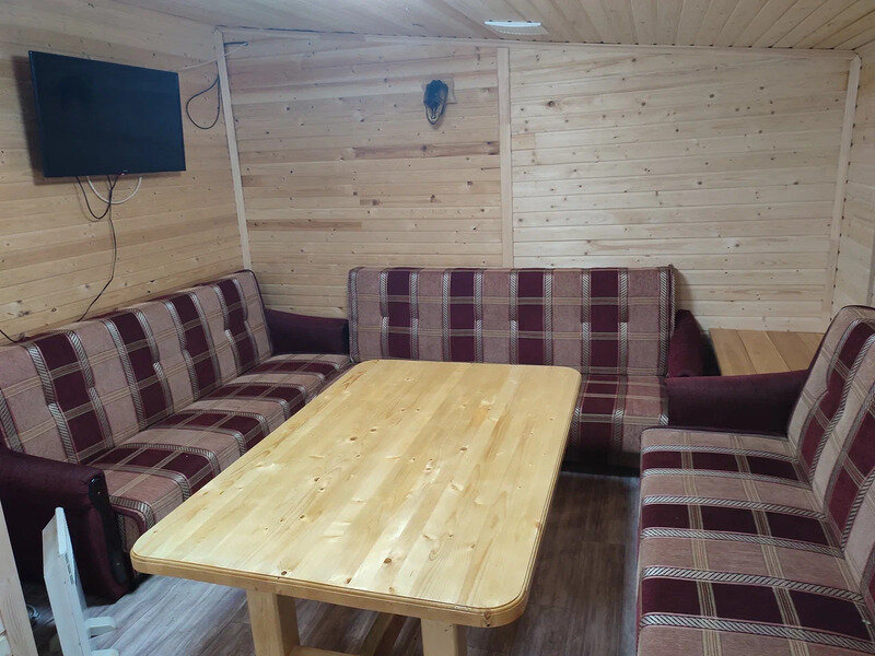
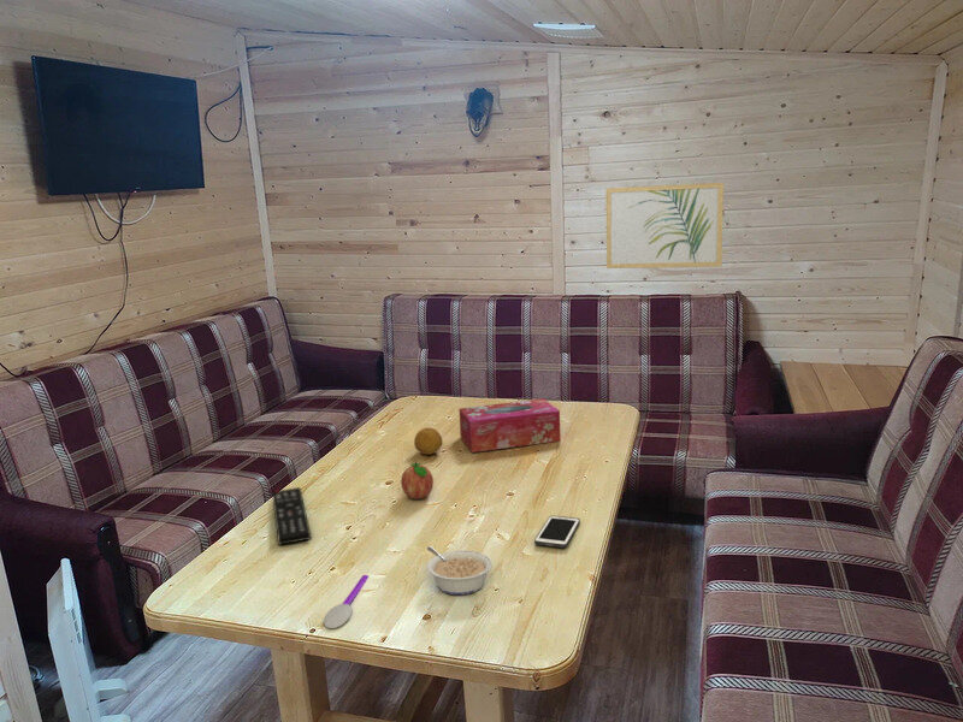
+ wall art [604,182,725,270]
+ fruit [413,426,443,456]
+ tissue box [457,397,562,454]
+ spoon [323,574,370,629]
+ cell phone [533,515,581,549]
+ fruit [400,461,435,501]
+ remote control [271,486,312,546]
+ legume [425,545,494,596]
